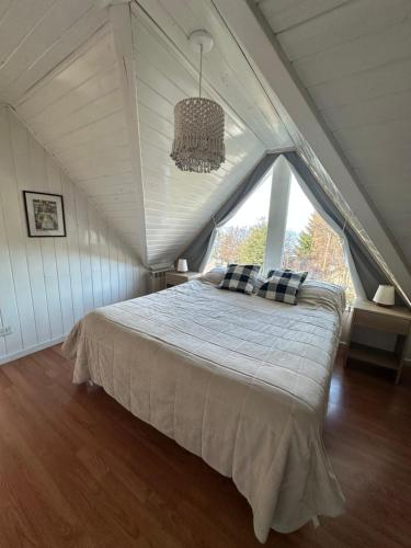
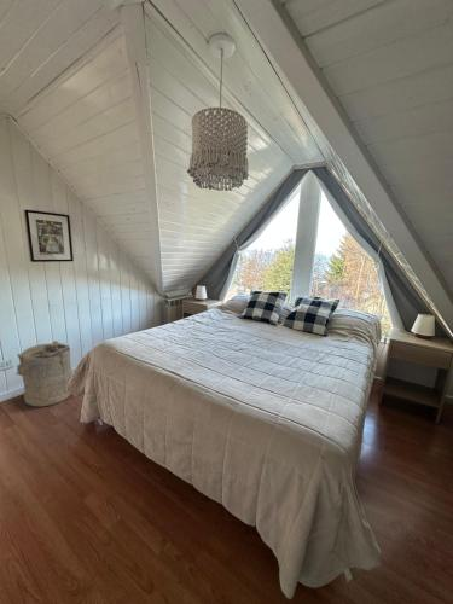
+ laundry hamper [14,339,74,407]
